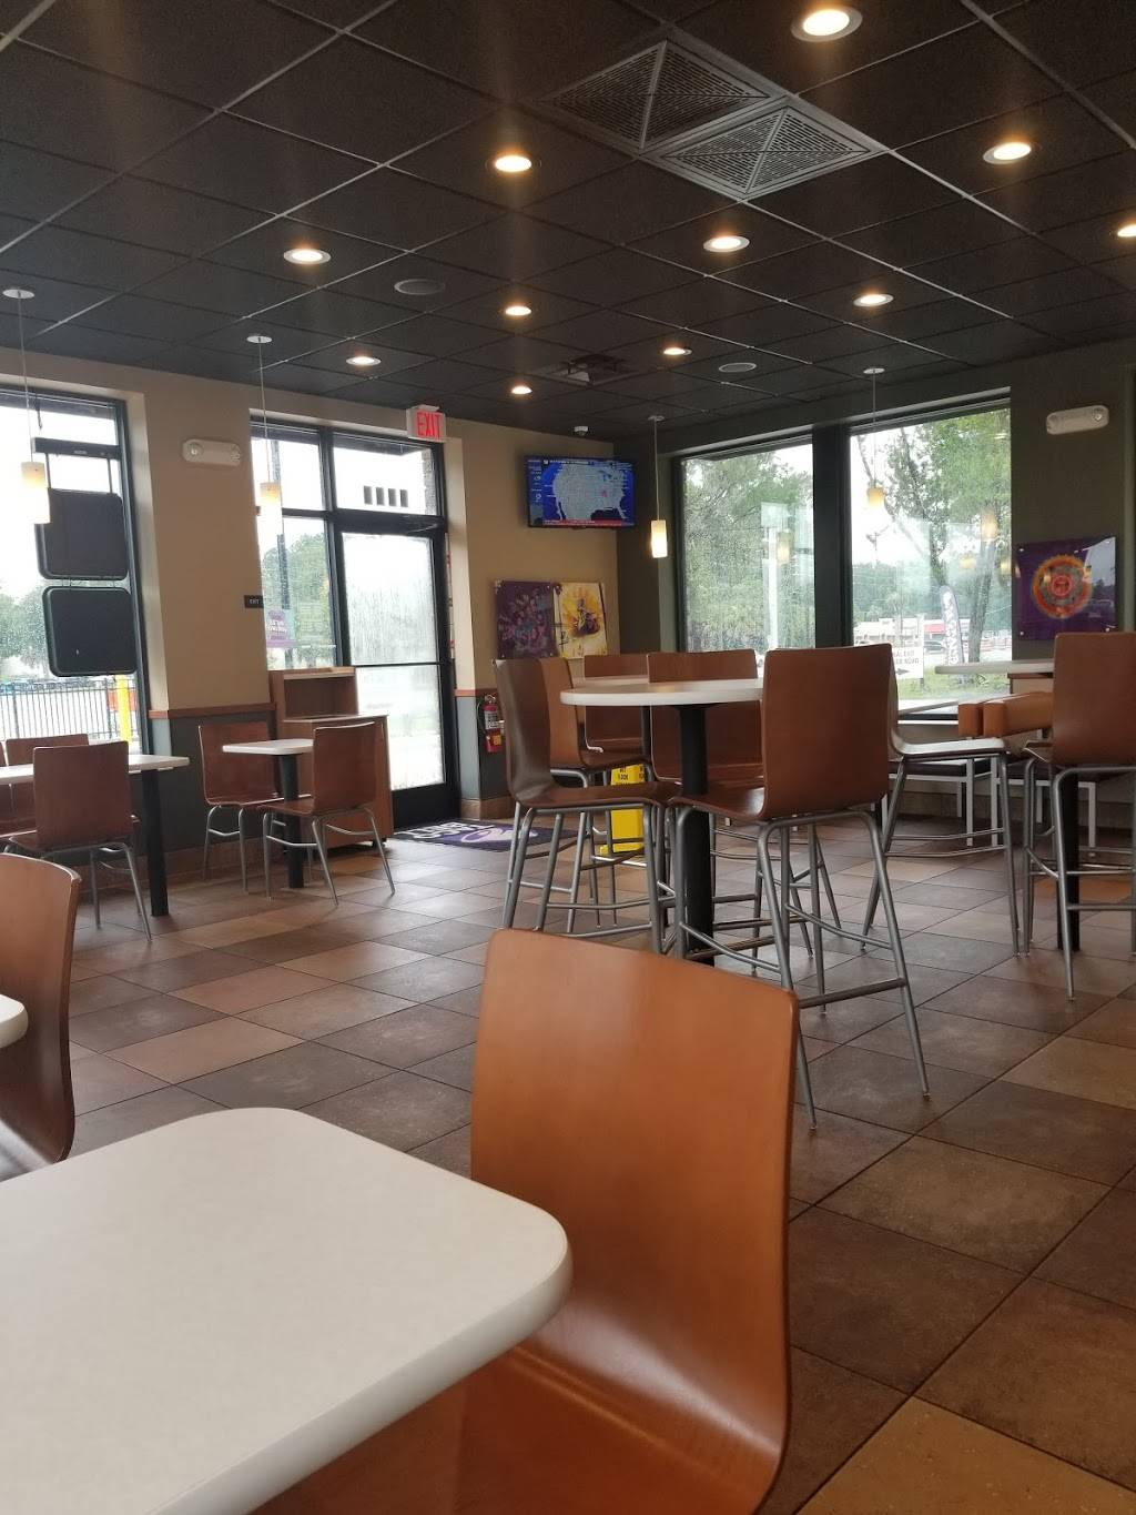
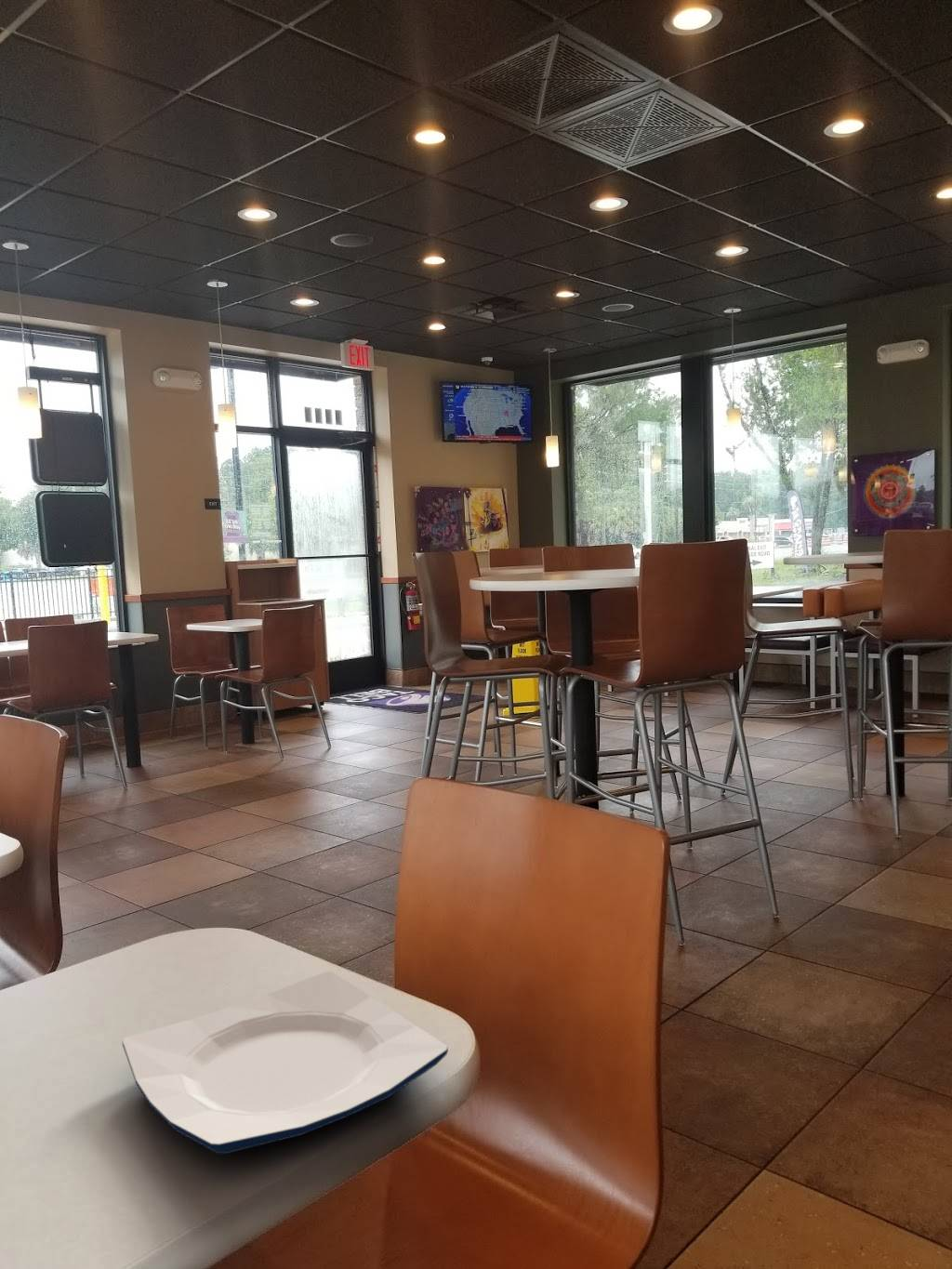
+ plate [122,971,449,1155]
